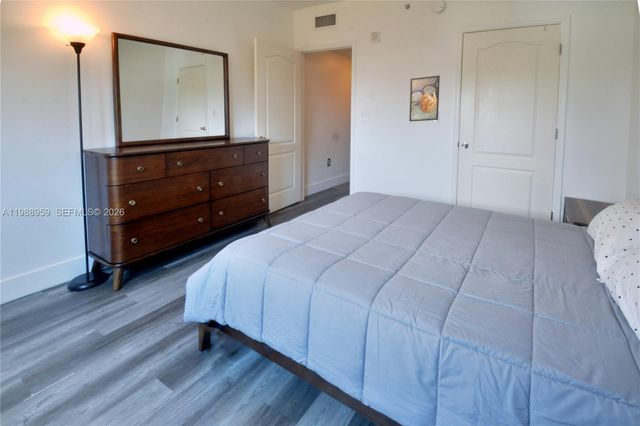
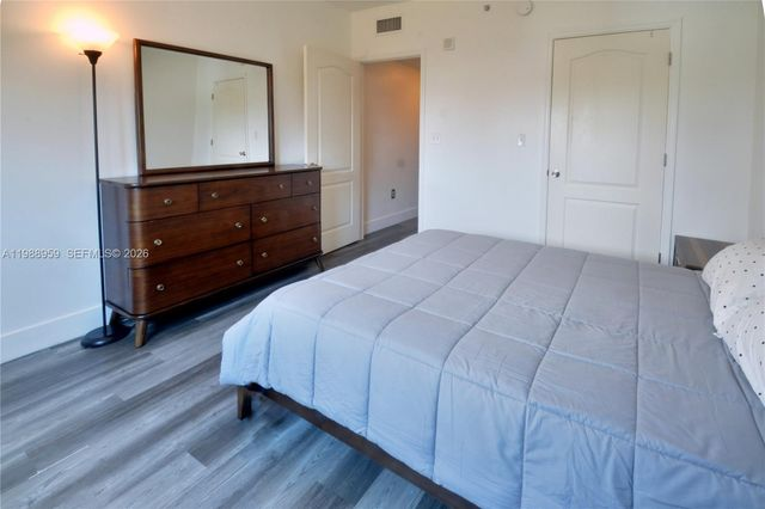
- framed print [408,75,441,122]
